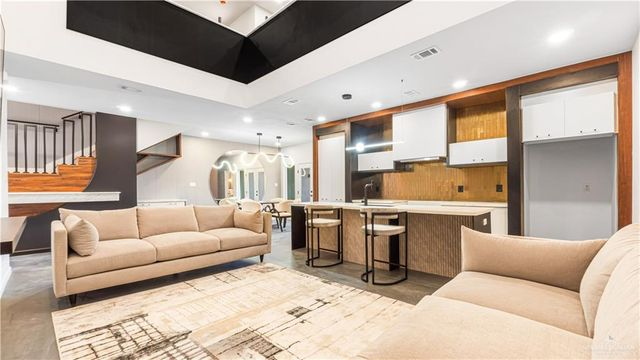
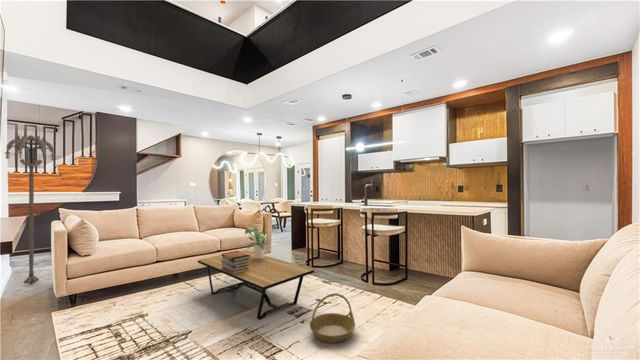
+ floor lamp [4,134,56,285]
+ coffee table [197,249,316,321]
+ basket [309,293,356,344]
+ potted plant [244,226,268,259]
+ book stack [221,250,251,274]
